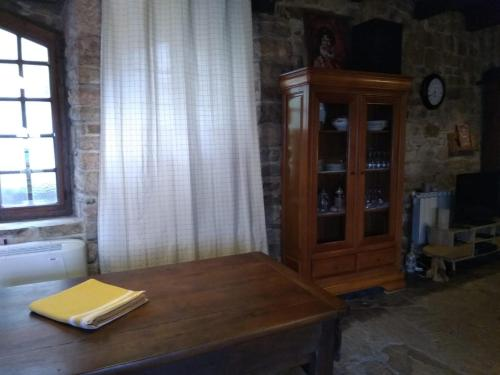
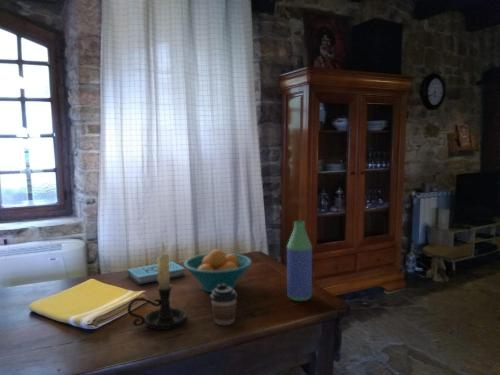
+ book [127,260,186,285]
+ bottle [286,220,313,302]
+ fruit bowl [183,248,253,293]
+ candle holder [126,242,188,331]
+ coffee cup [210,284,238,326]
